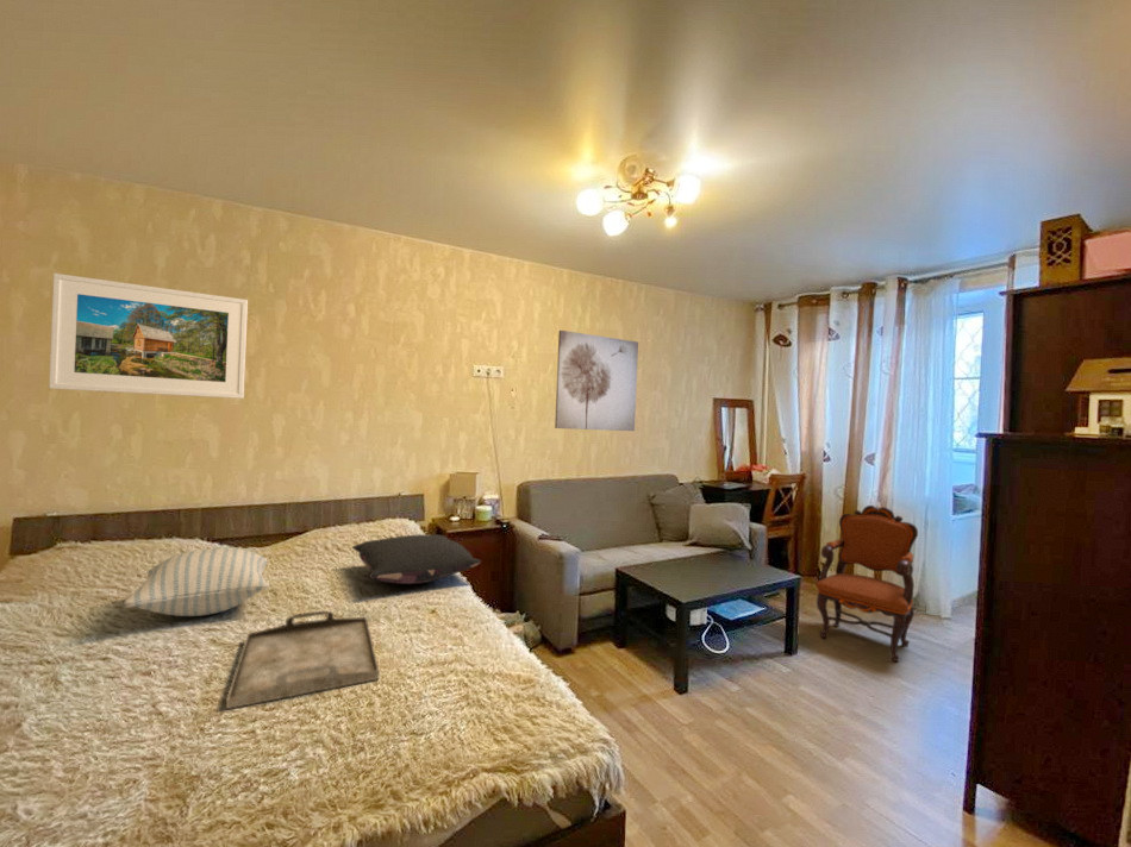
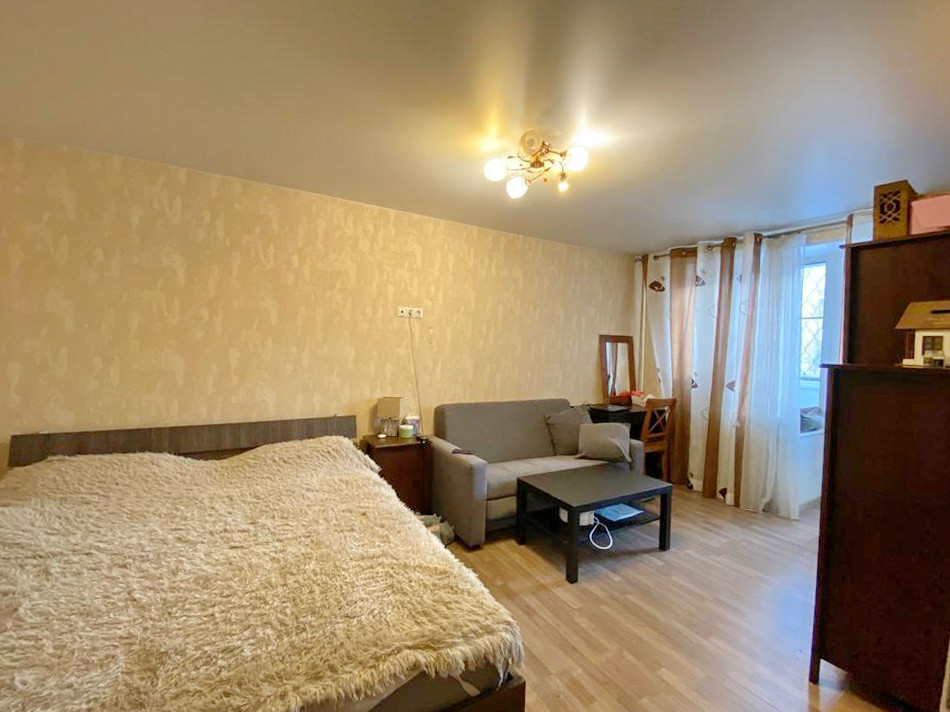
- wall art [554,330,639,432]
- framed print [48,272,249,400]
- pillow [351,534,482,585]
- pillow [123,547,270,617]
- serving tray [225,609,381,710]
- armchair [816,504,919,663]
